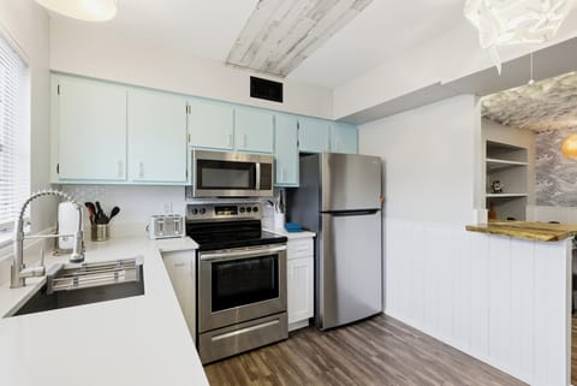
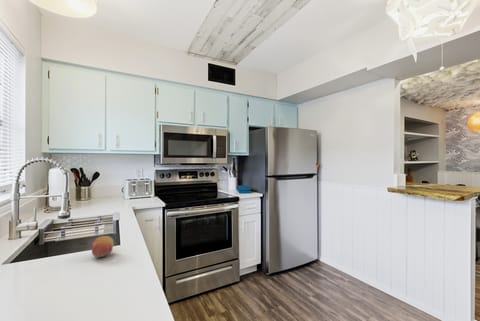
+ fruit [91,235,115,258]
